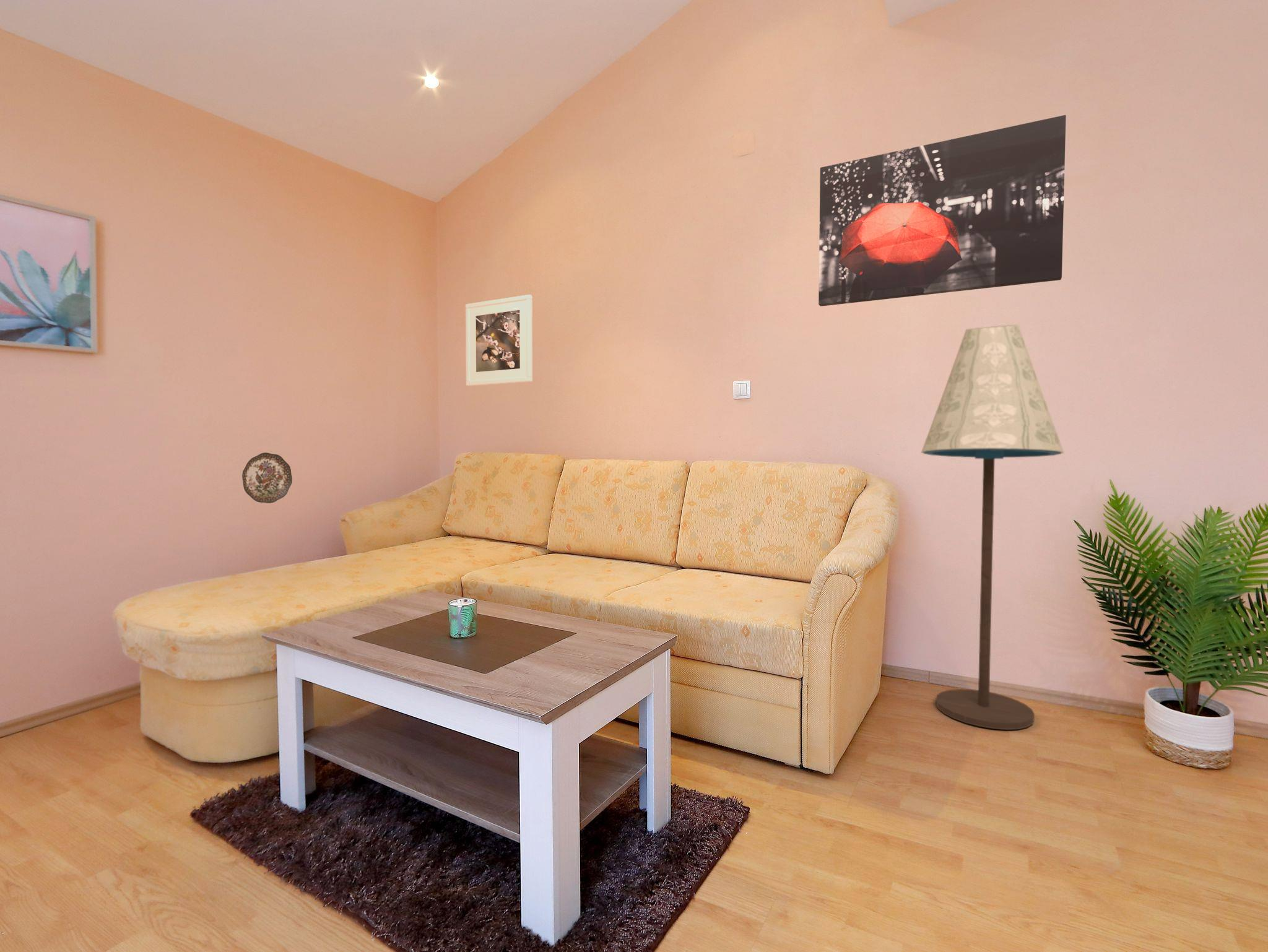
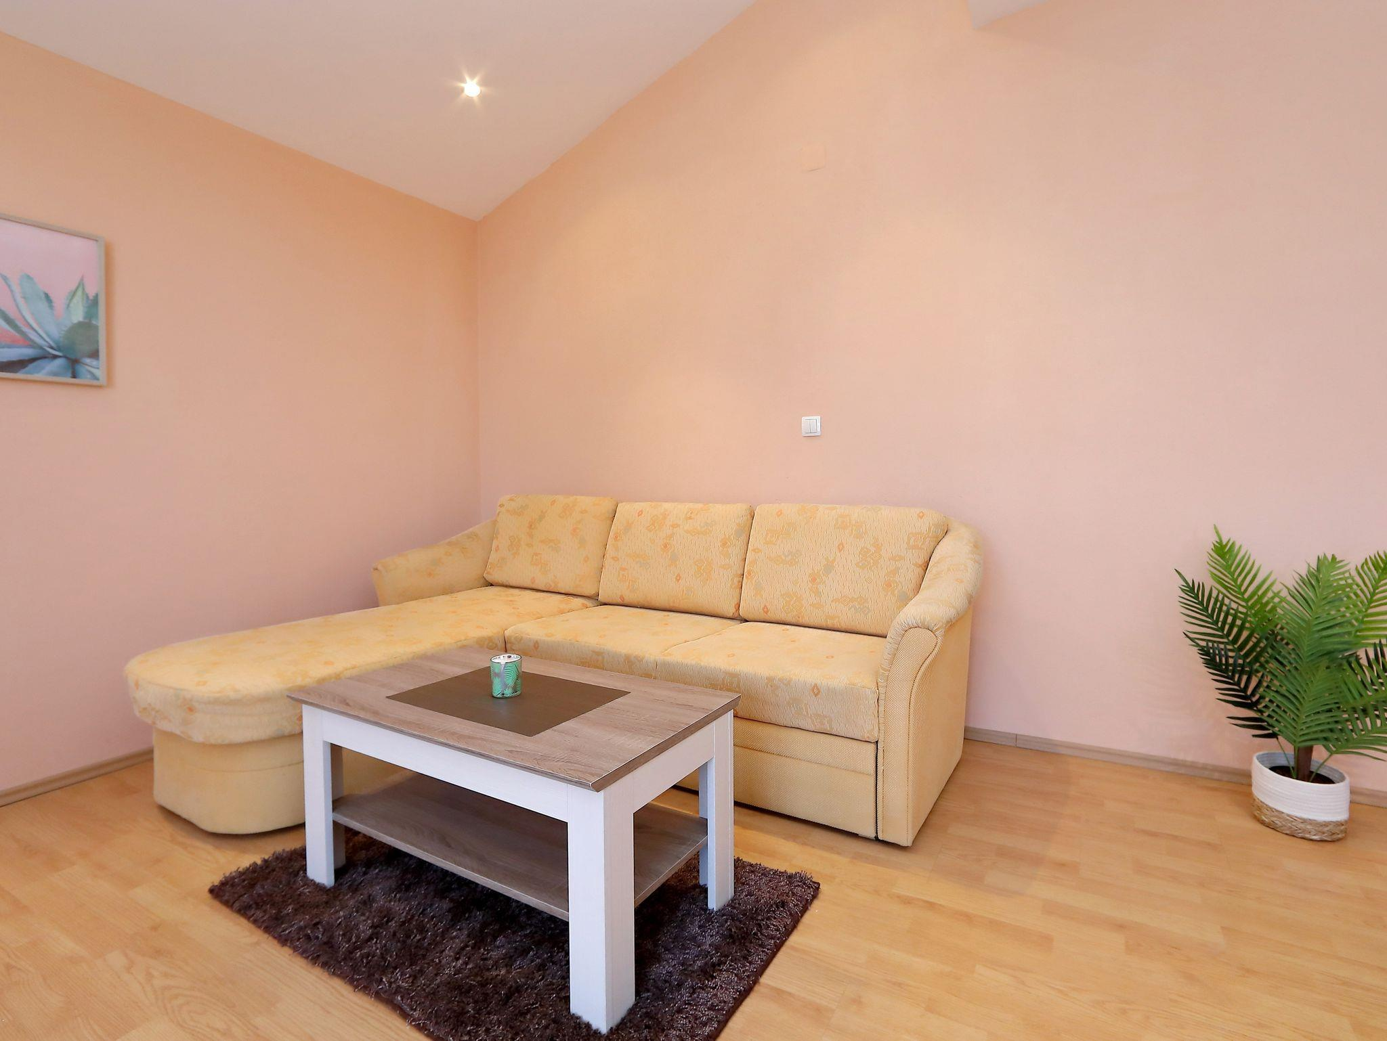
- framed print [465,294,533,386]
- floor lamp [921,324,1065,730]
- decorative plate [241,452,293,504]
- wall art [818,115,1067,307]
